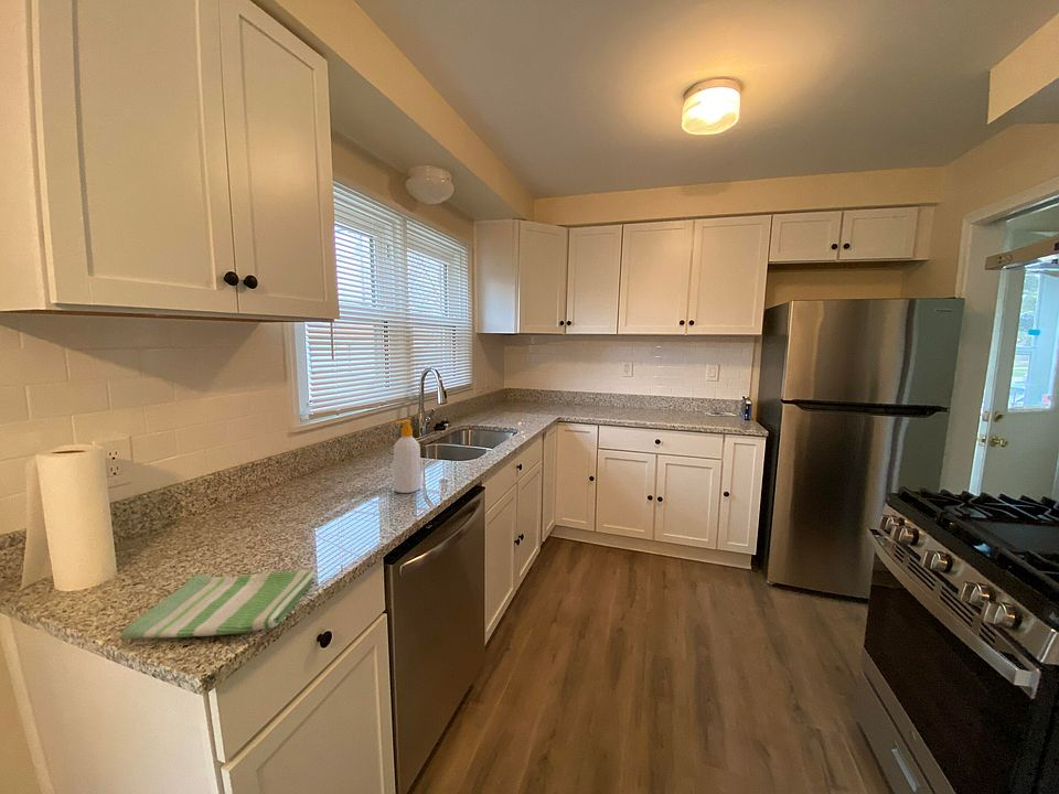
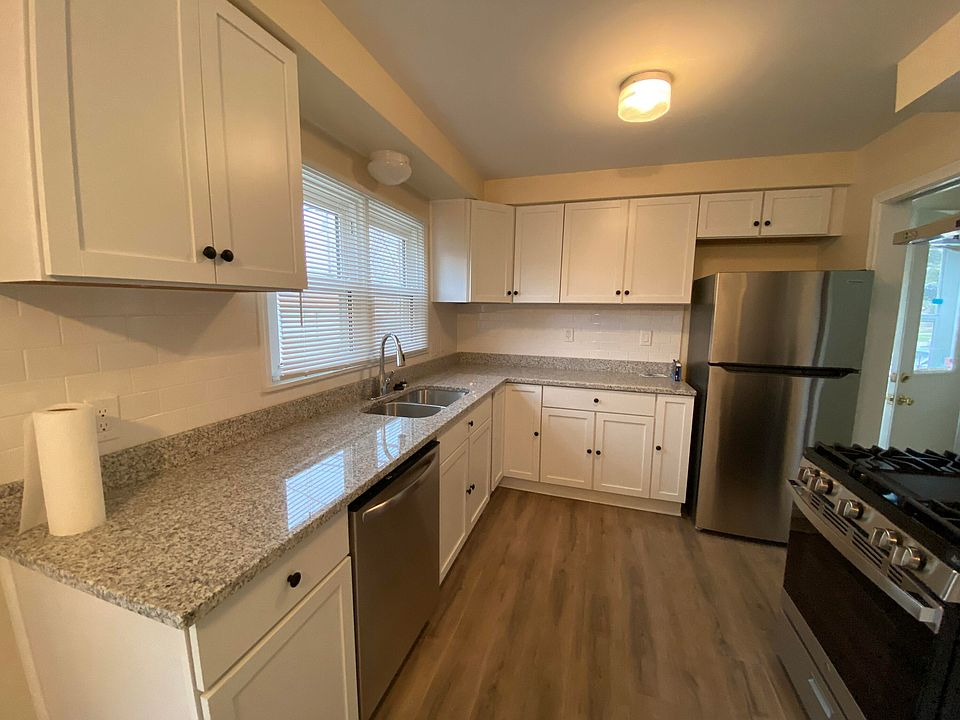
- soap bottle [393,419,421,494]
- dish towel [119,569,315,641]
